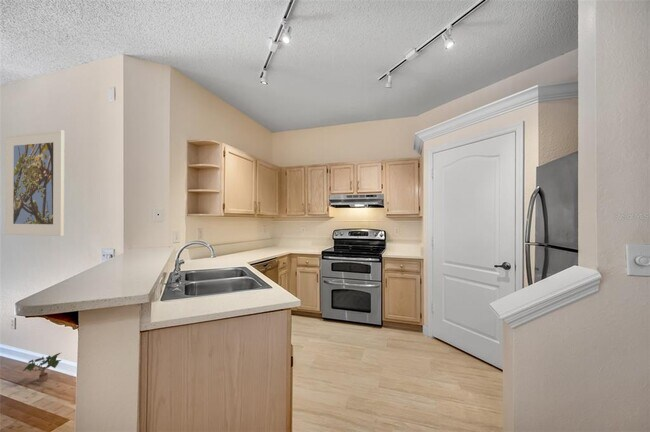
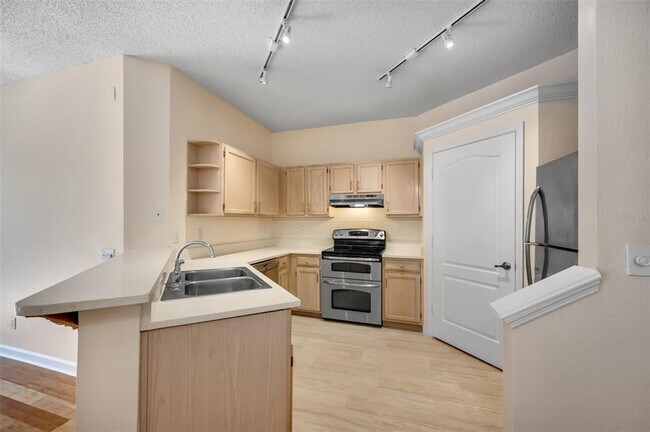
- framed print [4,129,65,237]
- potted plant [22,351,63,383]
